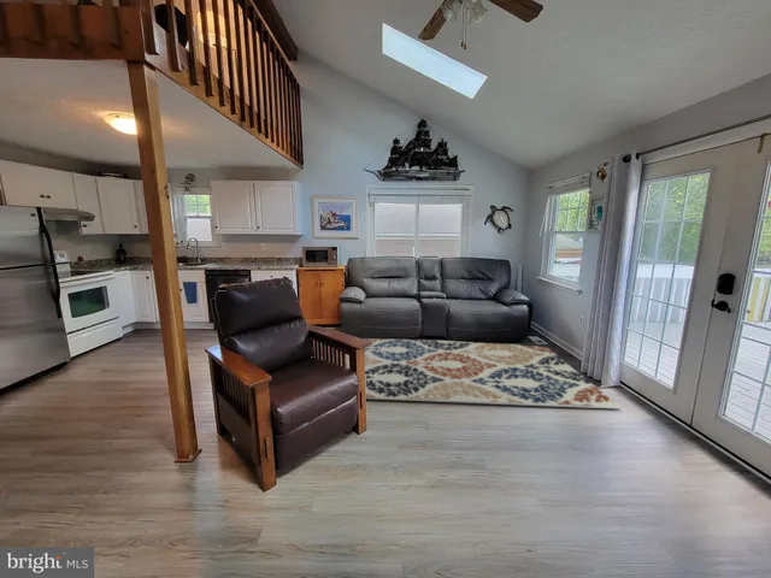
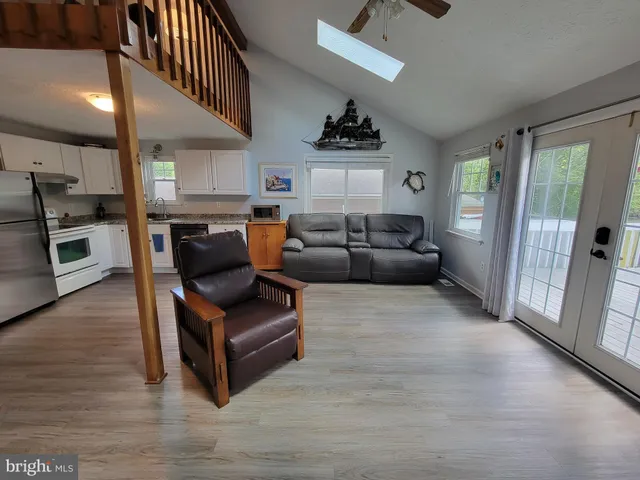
- rug [363,337,623,411]
